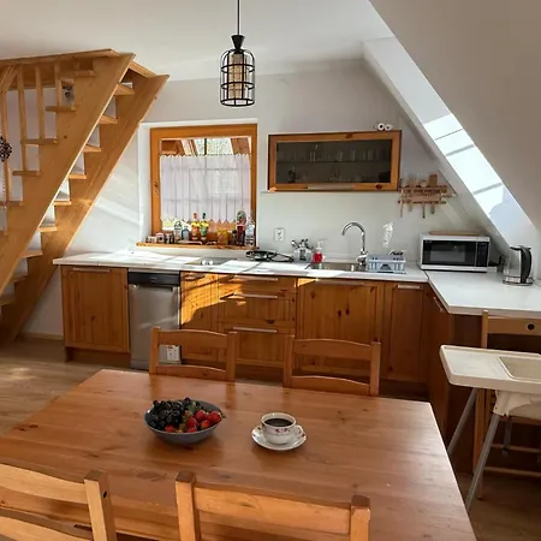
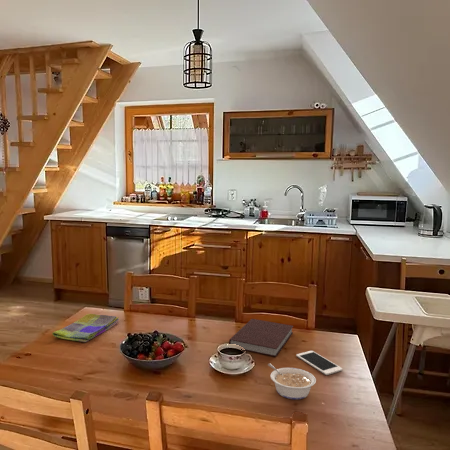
+ legume [267,362,317,400]
+ cell phone [295,350,344,376]
+ dish towel [51,313,120,343]
+ notebook [228,318,294,358]
